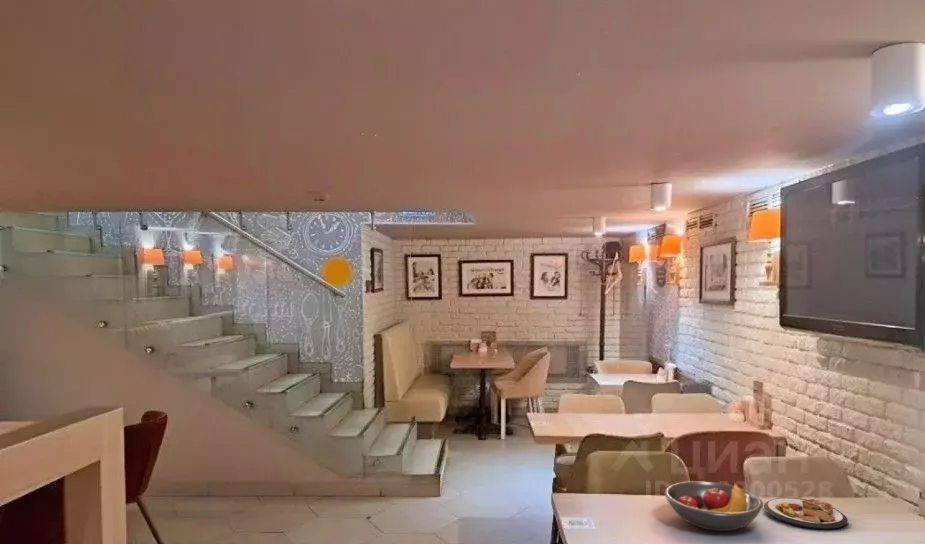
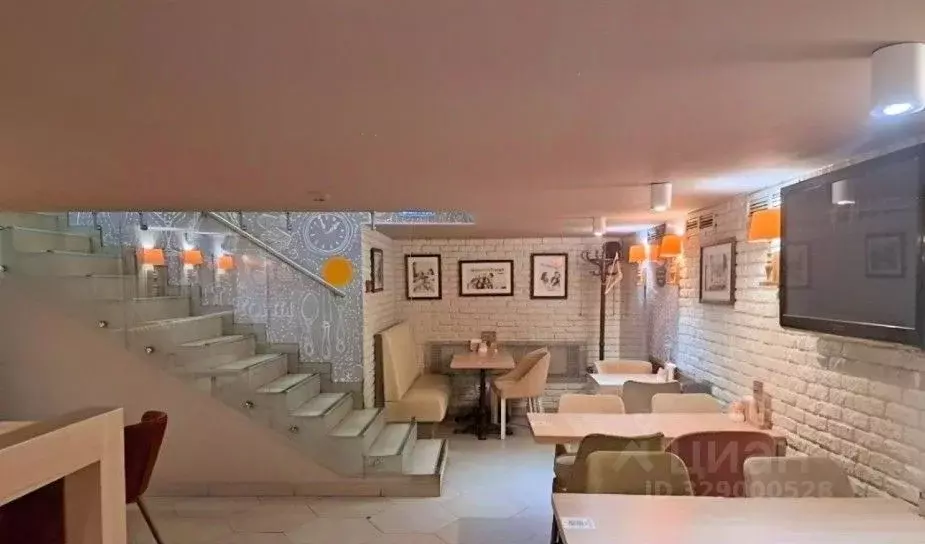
- plate [763,497,849,531]
- fruit bowl [663,480,764,532]
